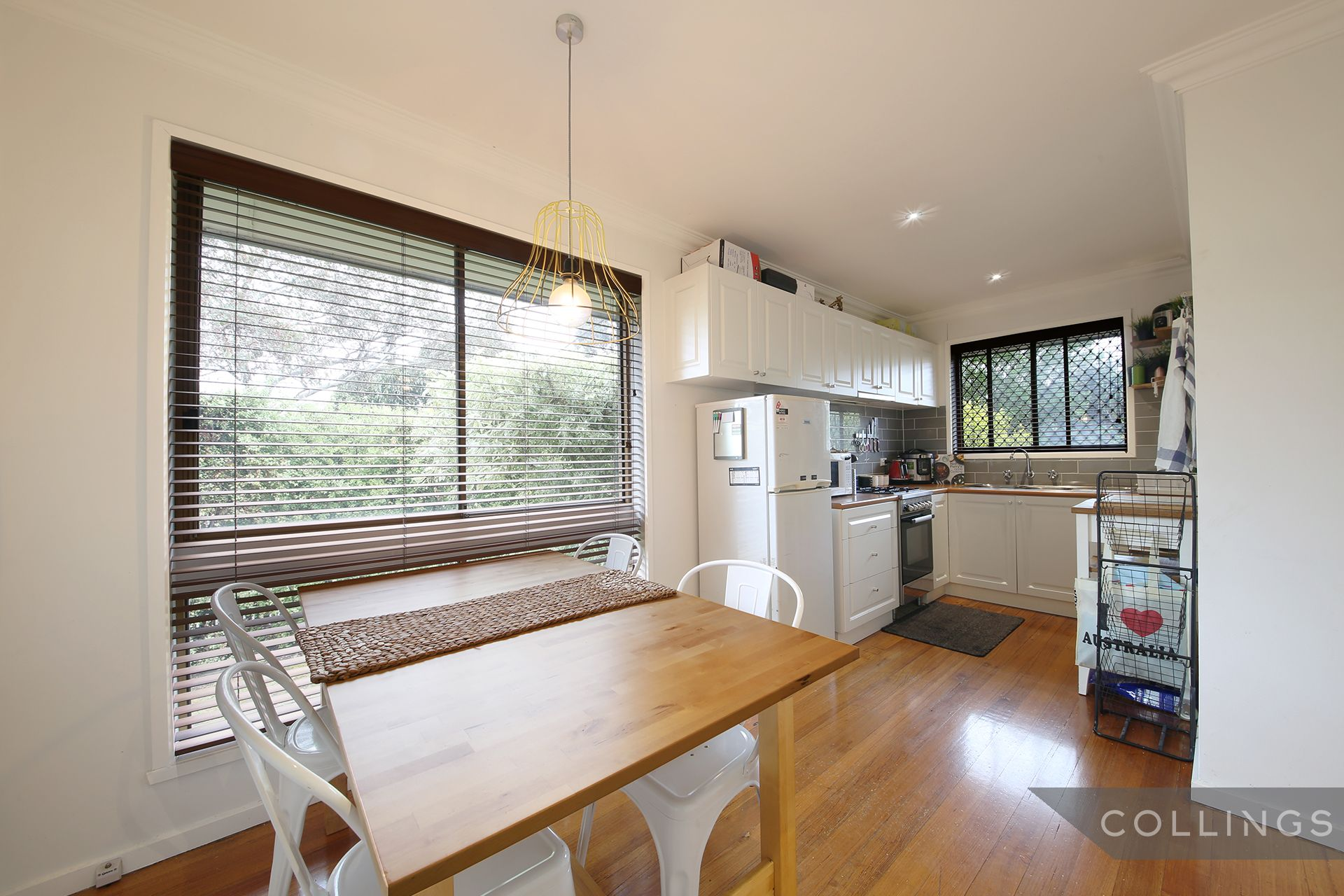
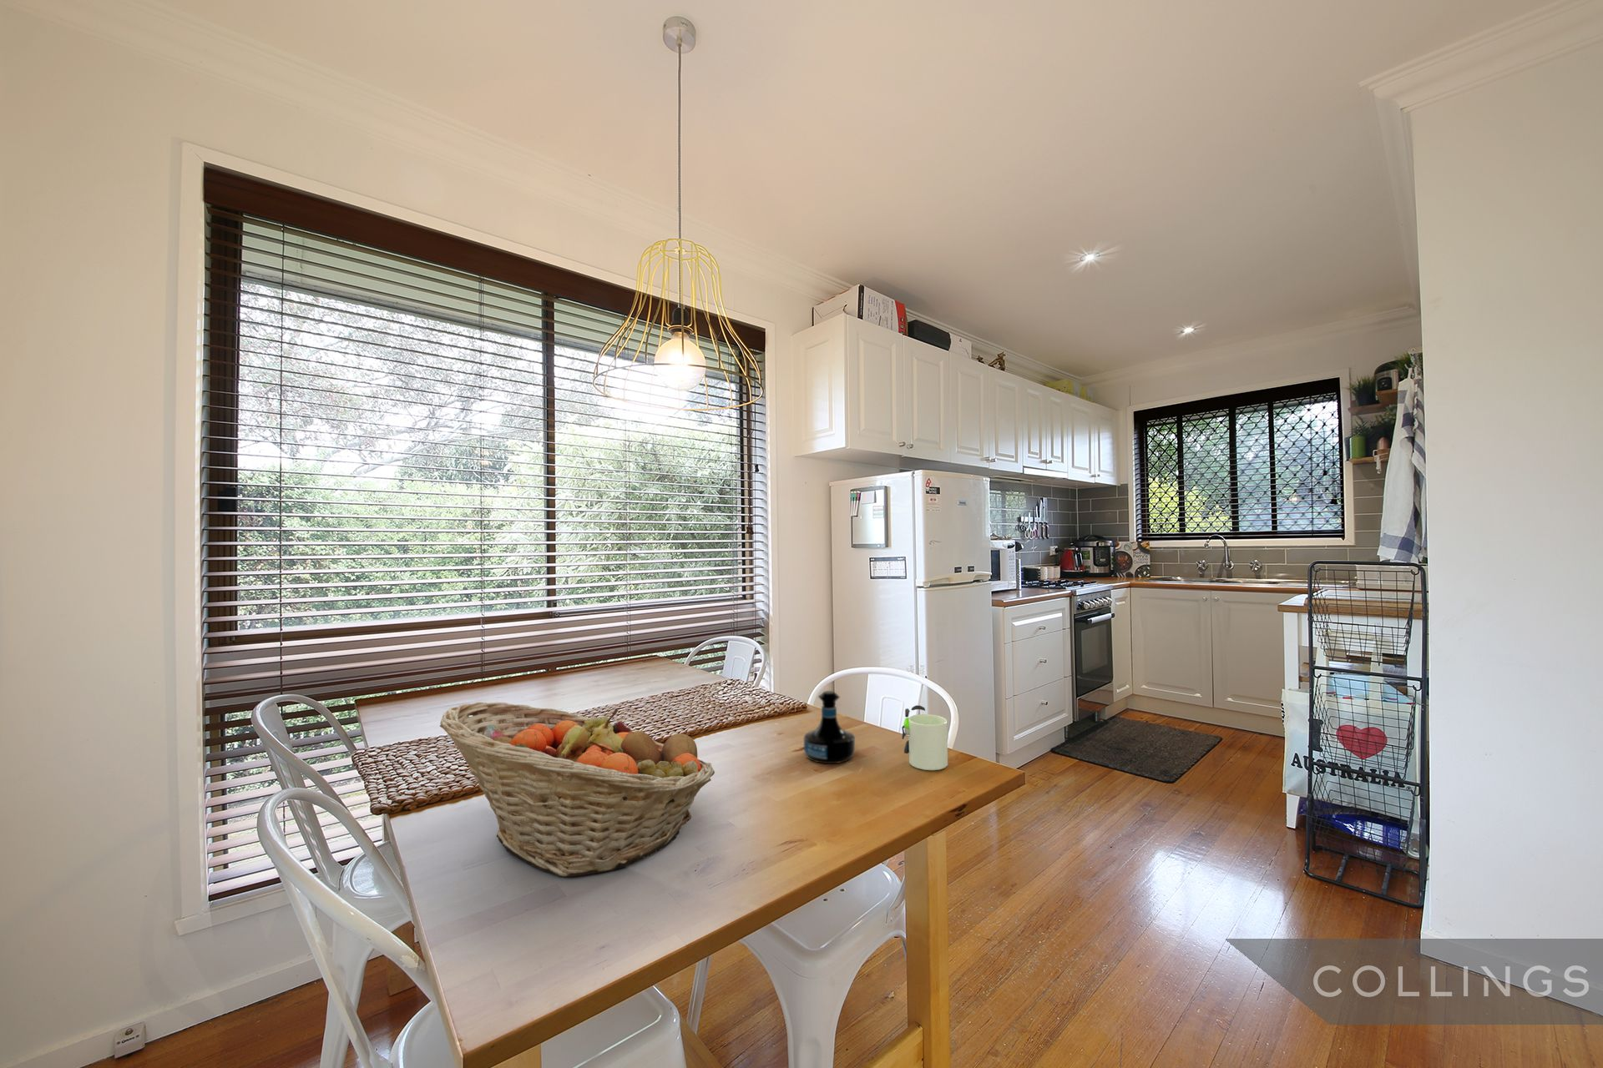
+ mug [900,704,949,771]
+ tequila bottle [803,690,855,764]
+ fruit basket [439,702,716,877]
